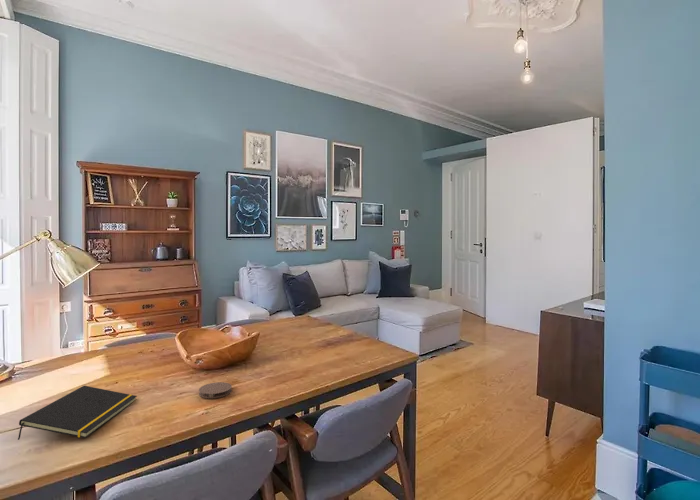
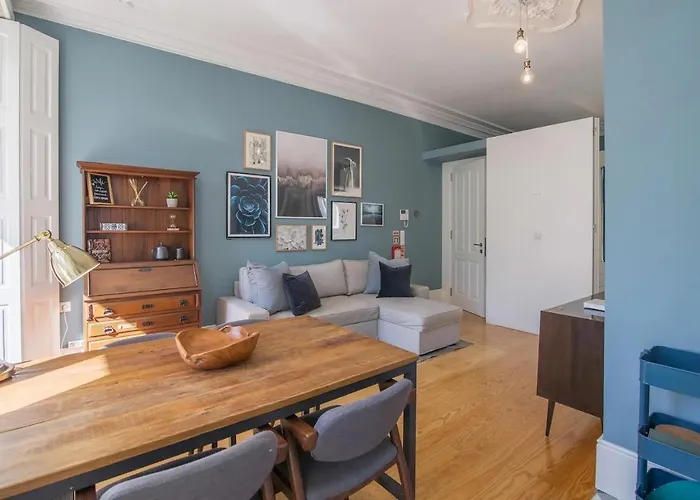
- coaster [198,381,233,399]
- notepad [17,385,138,441]
